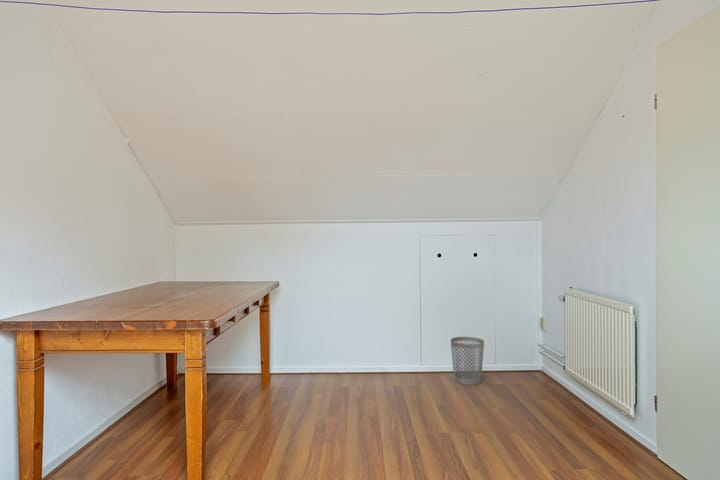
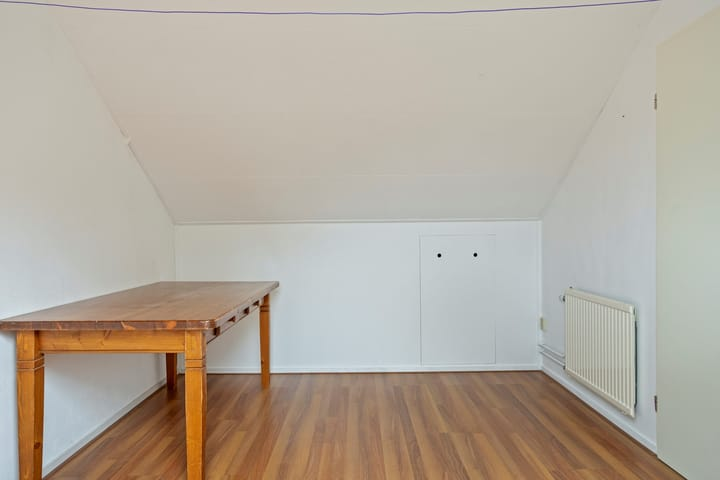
- wastebasket [450,336,485,386]
